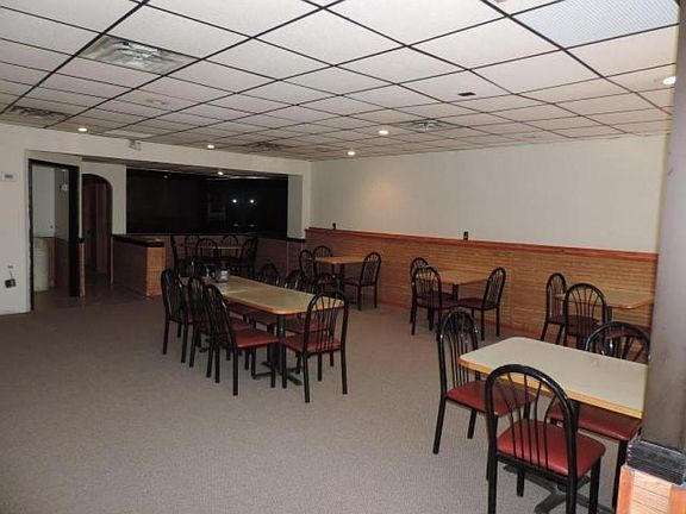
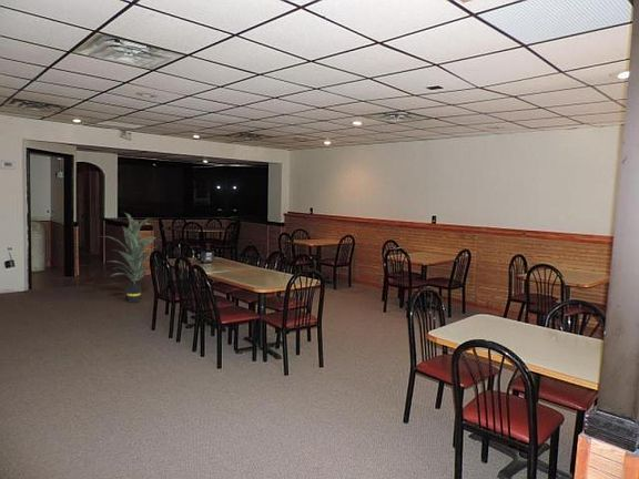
+ indoor plant [100,212,162,304]
